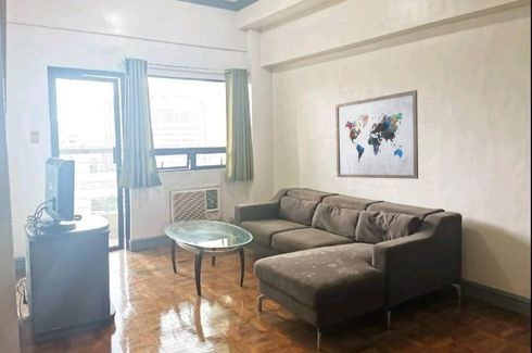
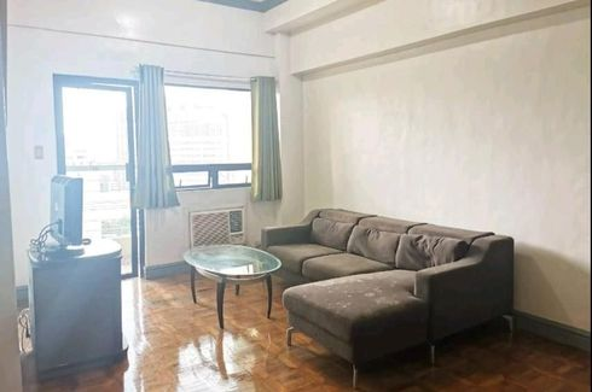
- wall art [334,89,419,180]
